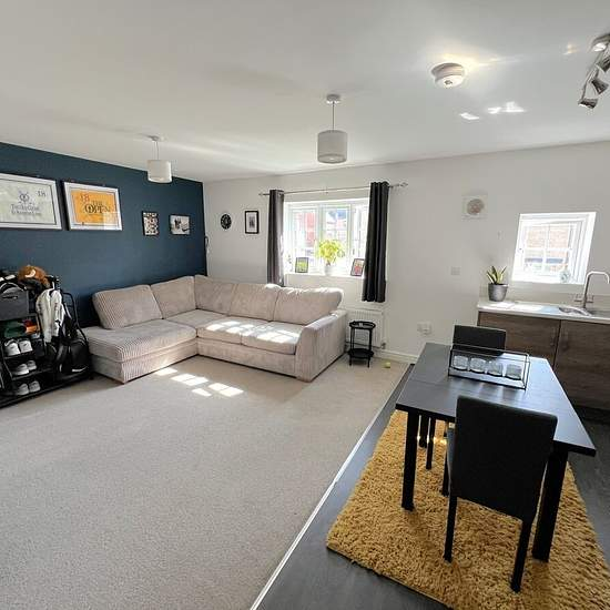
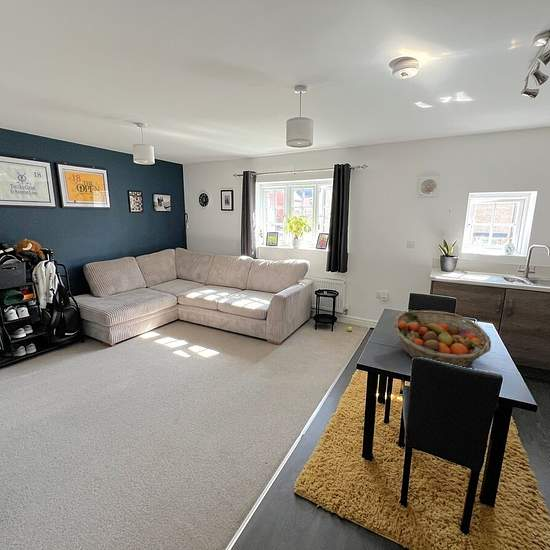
+ fruit basket [392,310,492,368]
